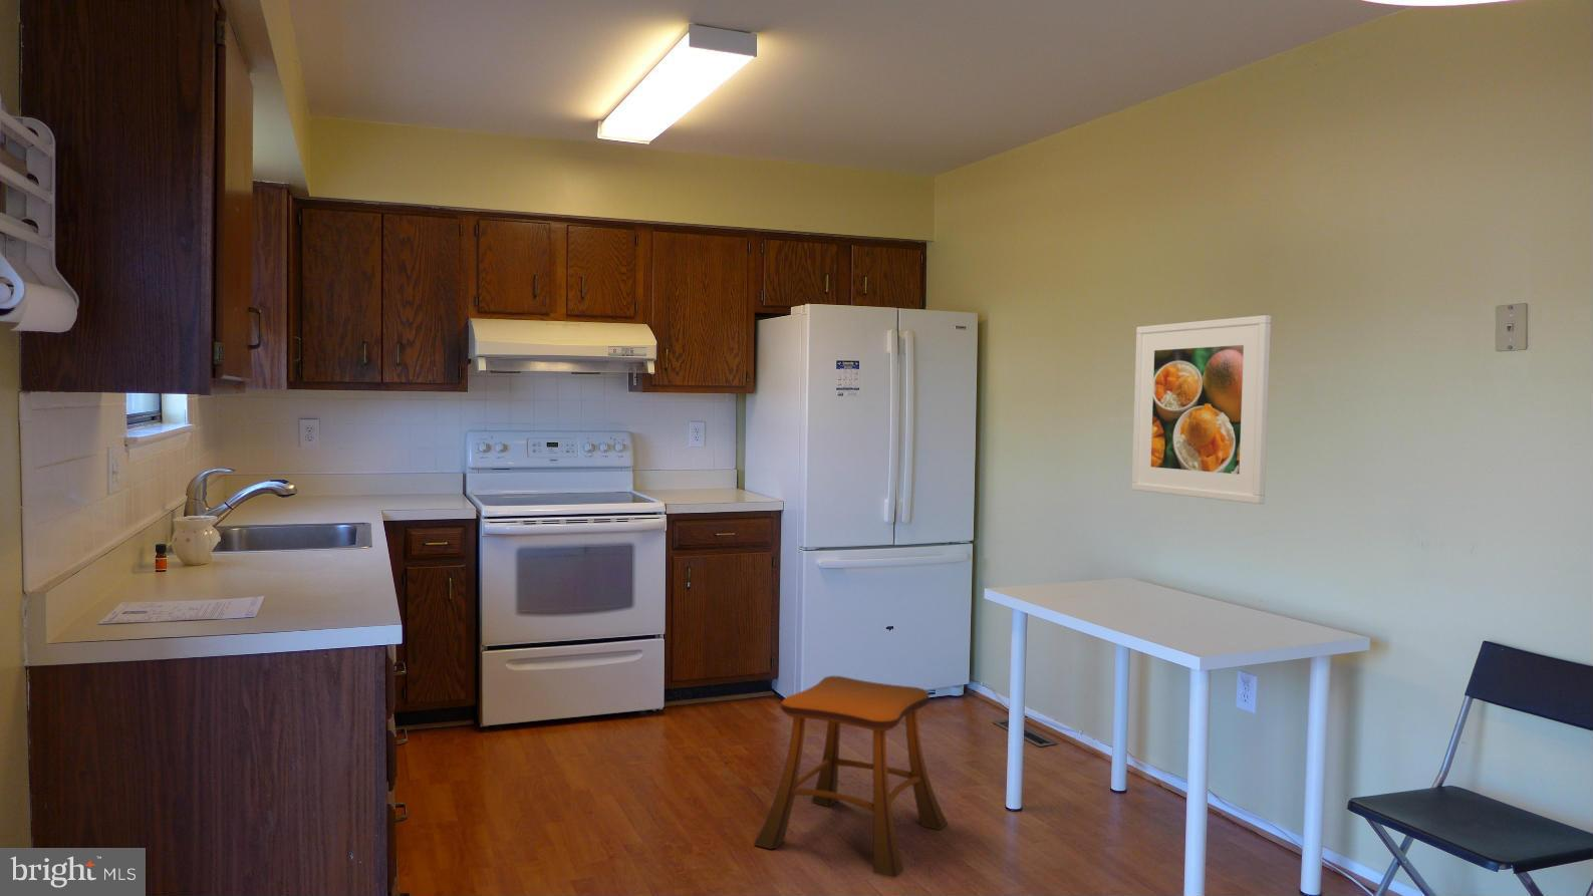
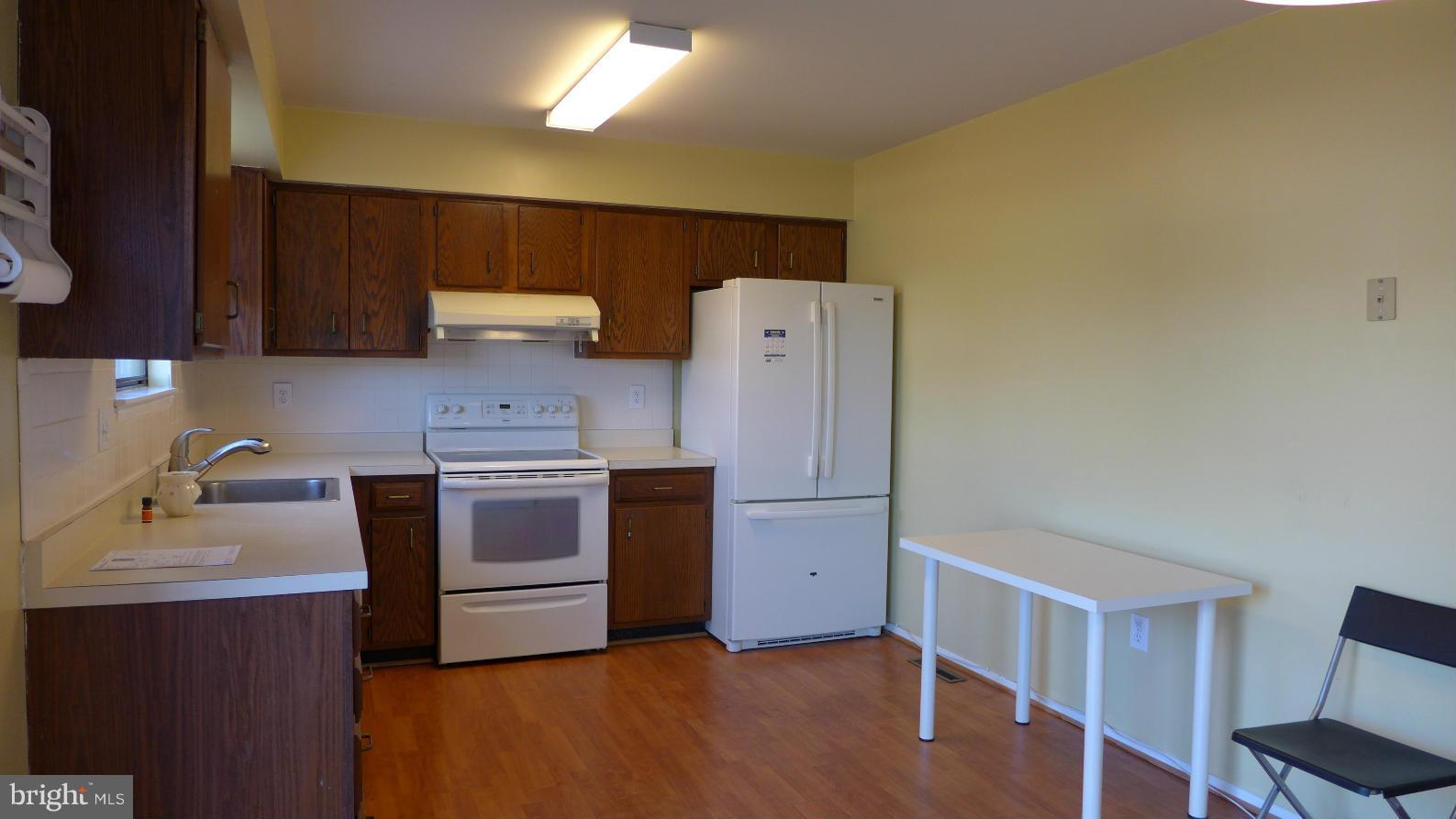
- stool [754,675,949,878]
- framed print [1131,314,1271,504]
